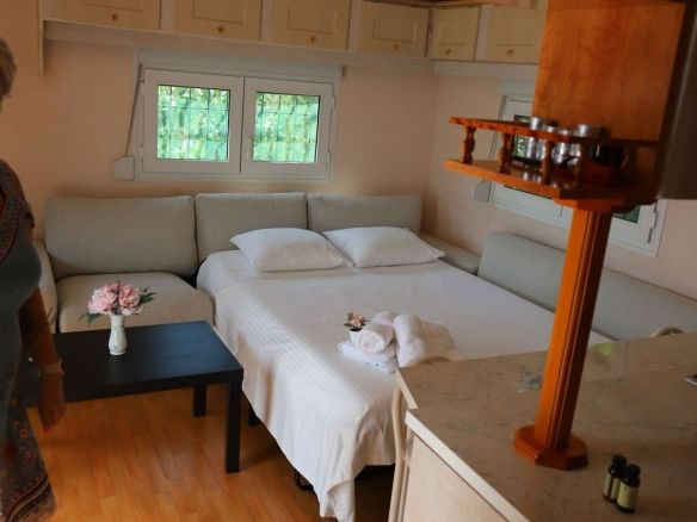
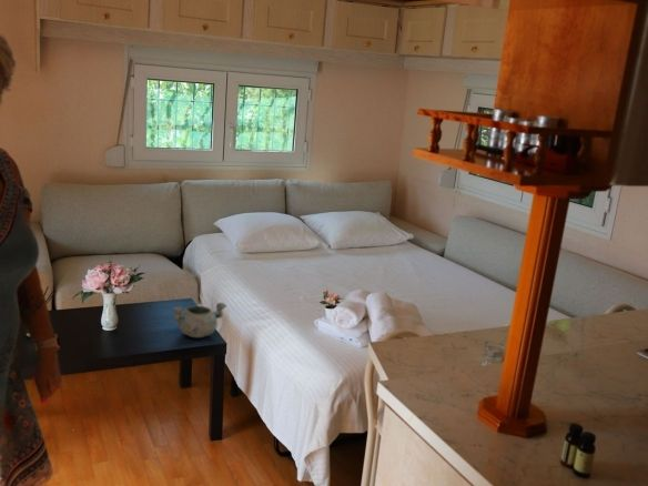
+ decorative bowl [171,302,227,338]
